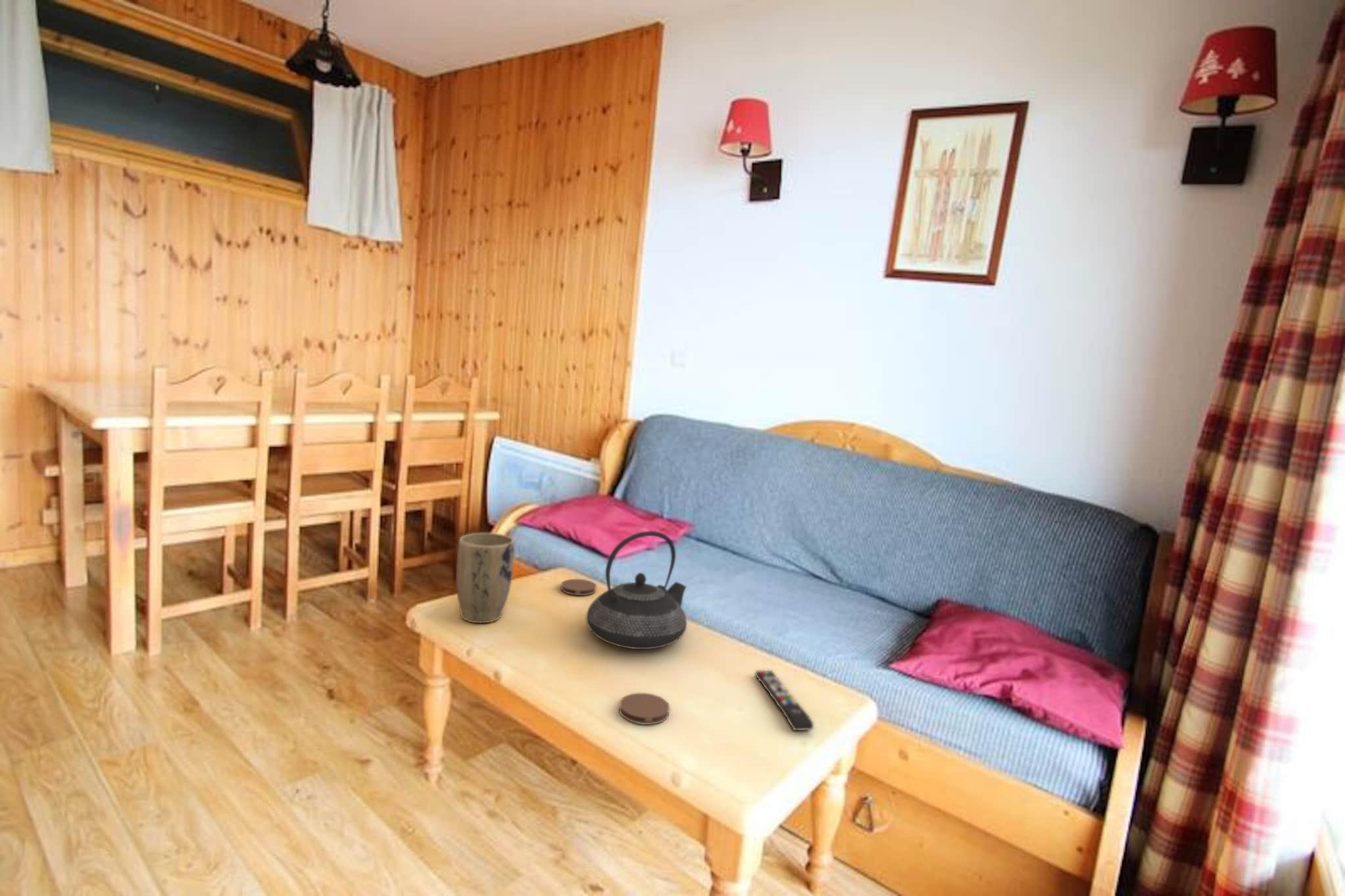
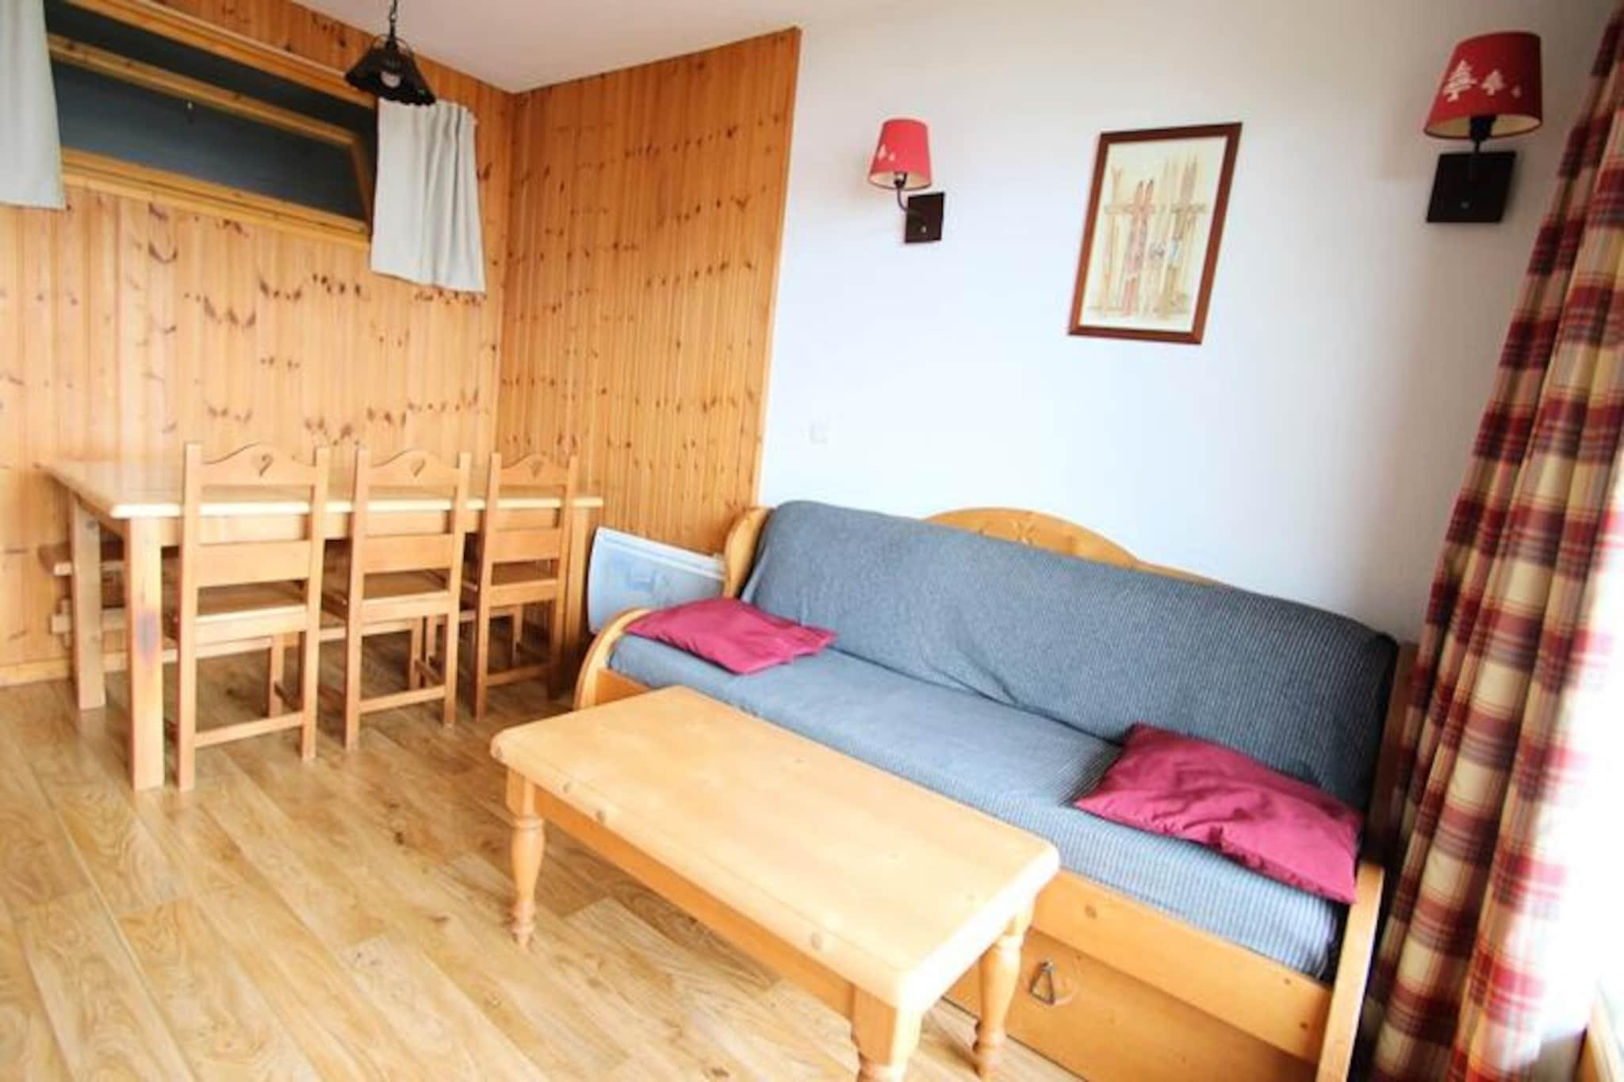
- plant pot [456,532,515,624]
- coaster [619,693,670,725]
- remote control [755,670,814,731]
- teapot [585,530,688,650]
- coaster [560,578,597,596]
